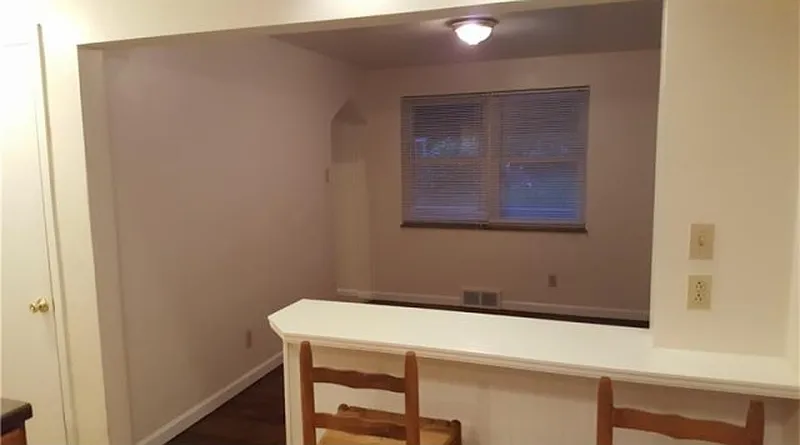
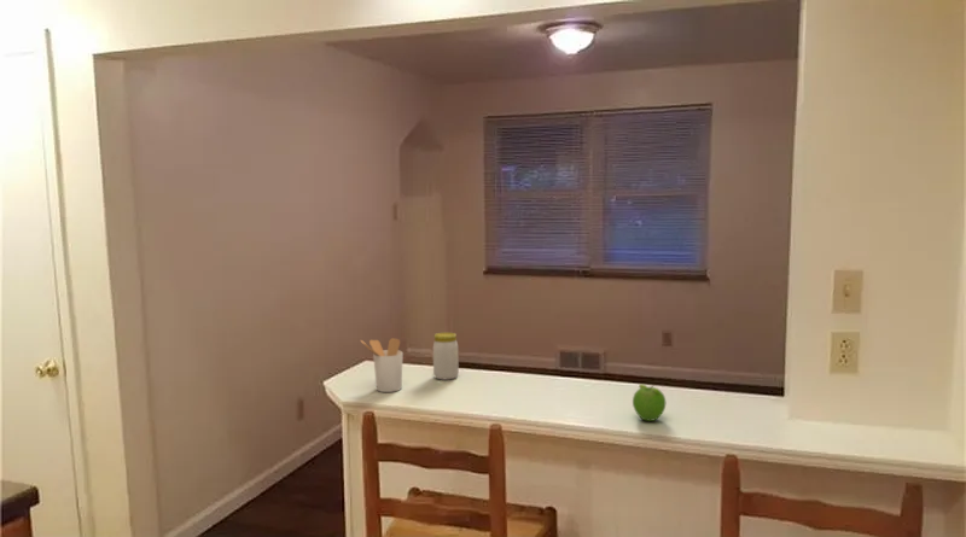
+ utensil holder [360,337,405,393]
+ jar [432,332,460,380]
+ fruit [632,383,667,422]
